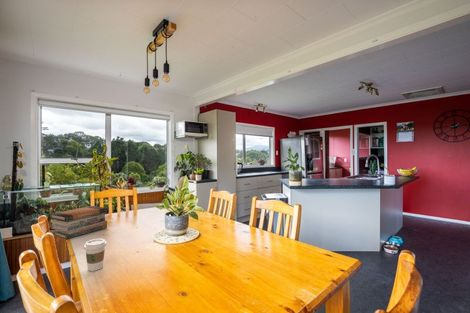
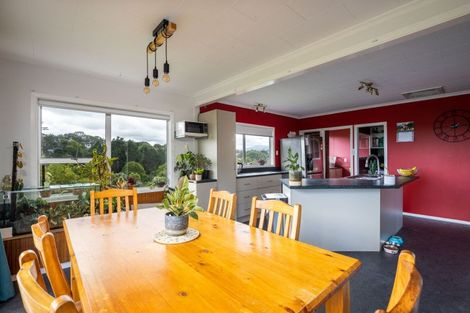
- coffee cup [83,238,108,272]
- book stack [49,205,108,240]
